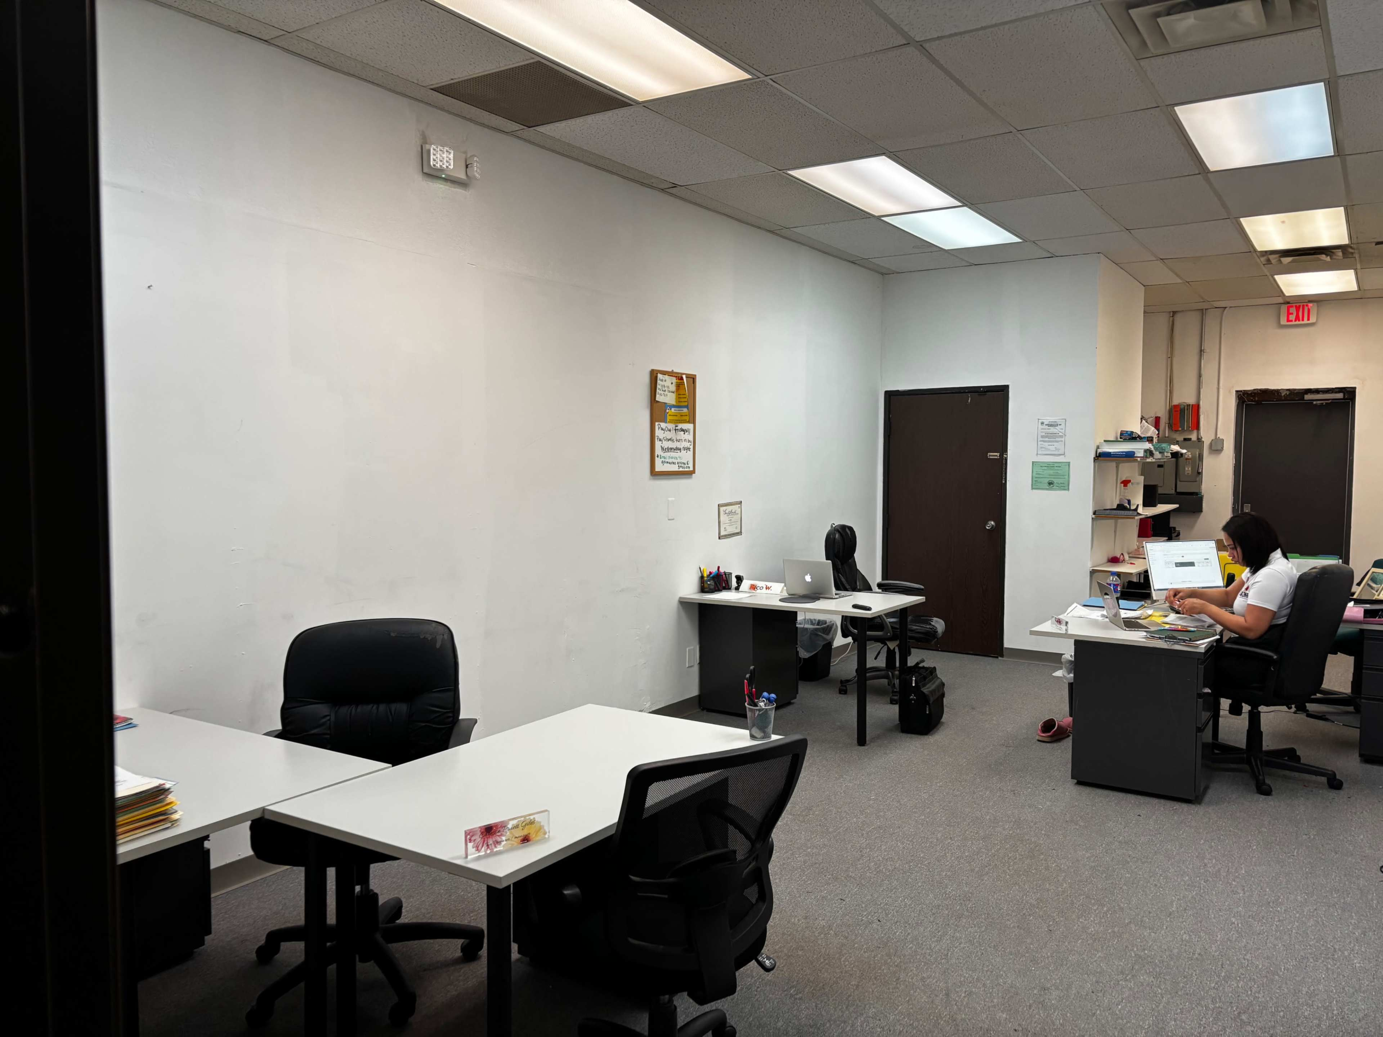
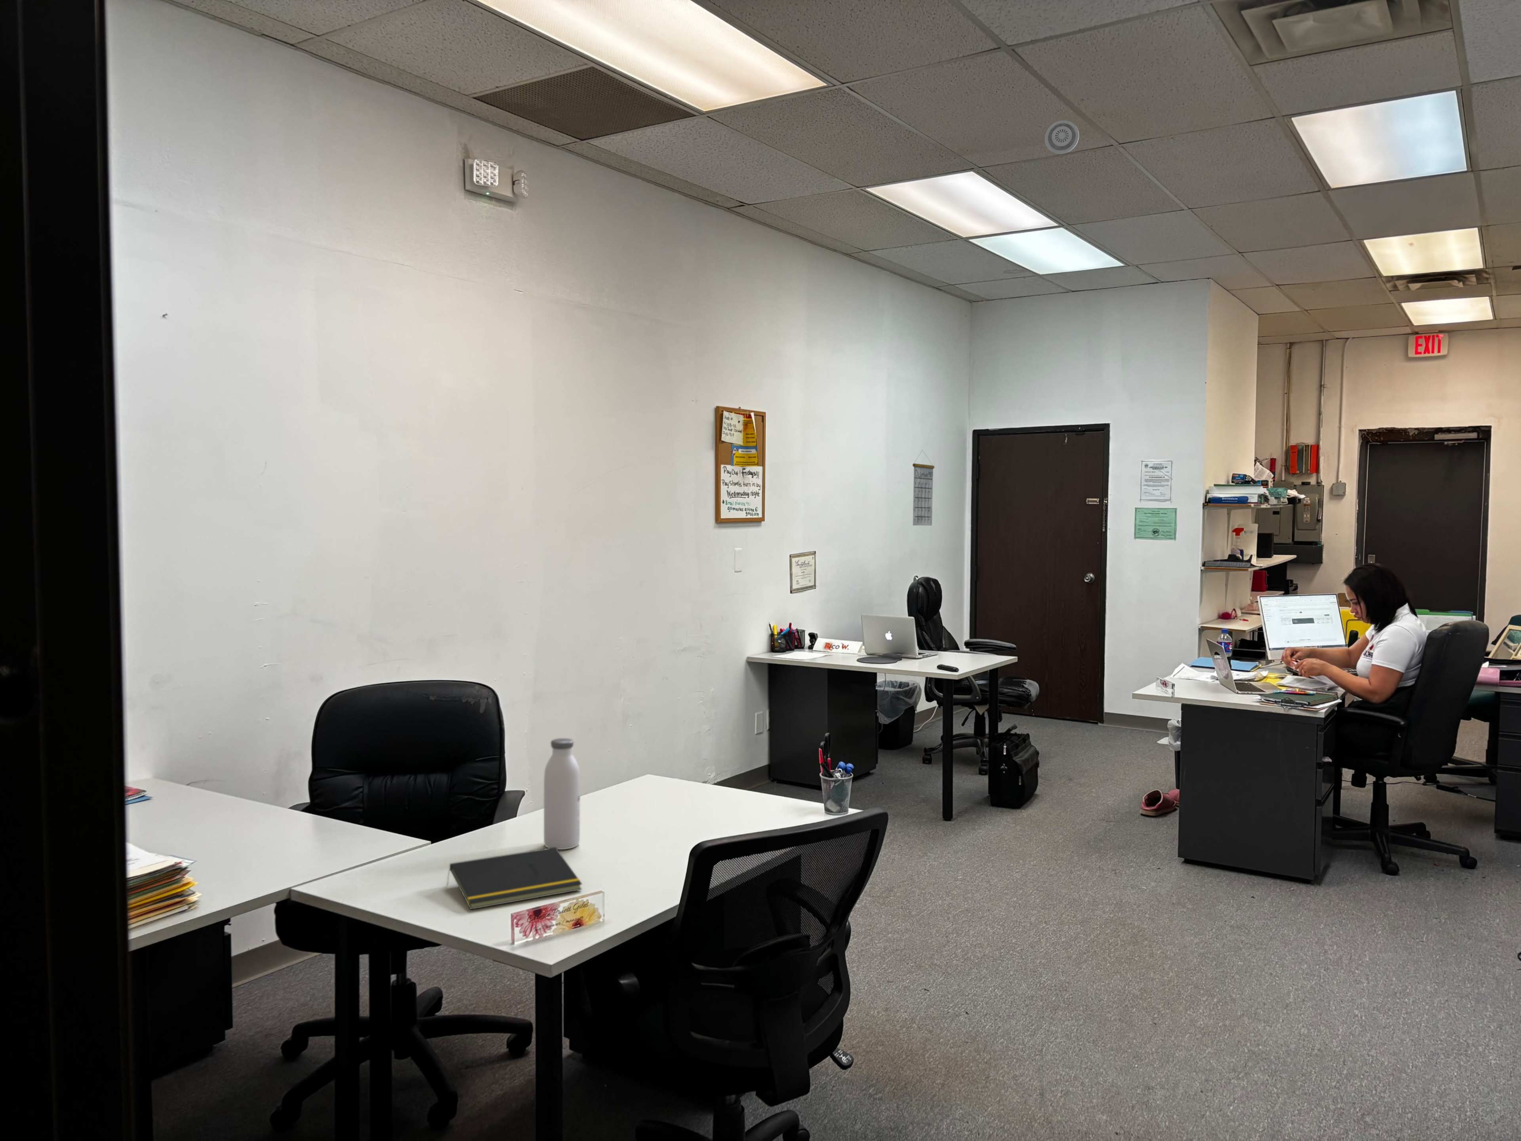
+ notepad [446,847,583,910]
+ calendar [912,449,935,526]
+ water bottle [543,738,580,850]
+ smoke detector [1044,120,1080,155]
